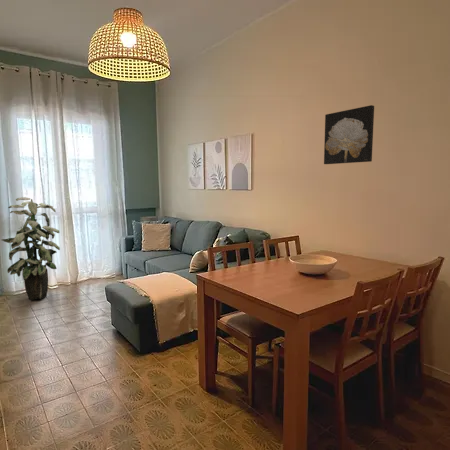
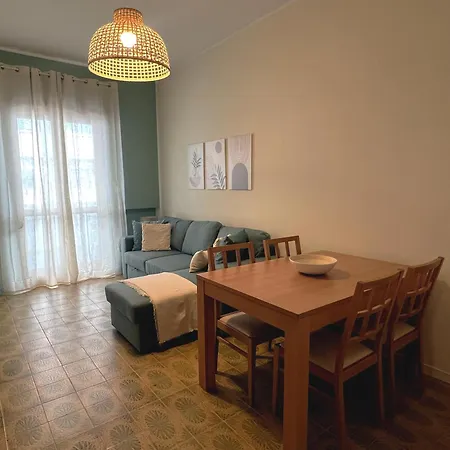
- indoor plant [1,196,61,301]
- wall art [323,104,375,165]
